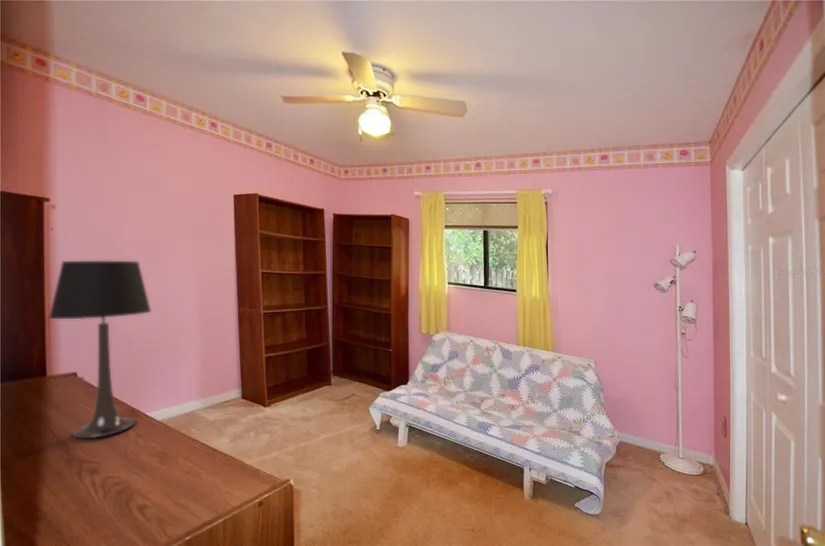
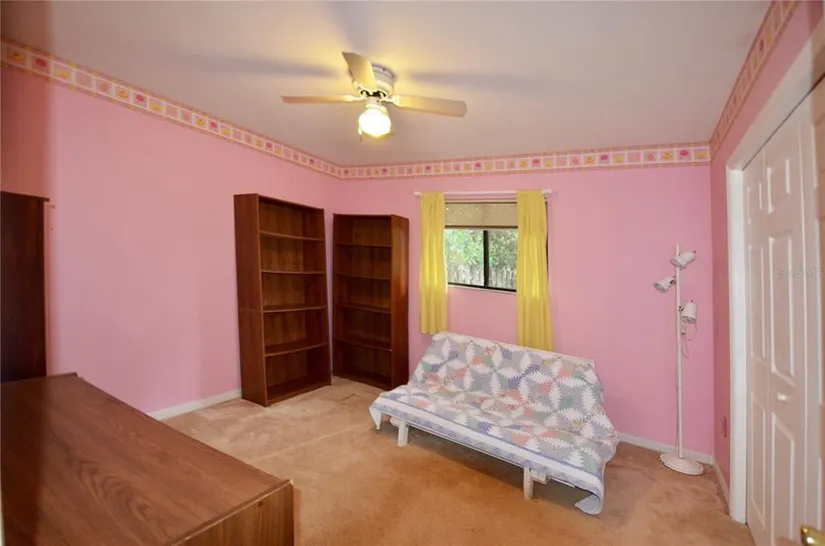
- table lamp [47,260,153,439]
